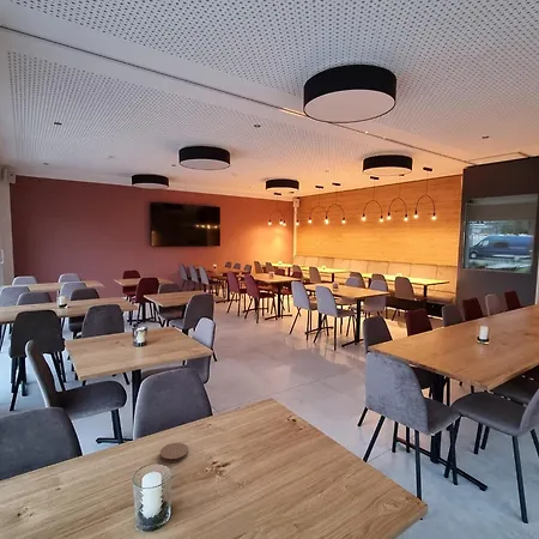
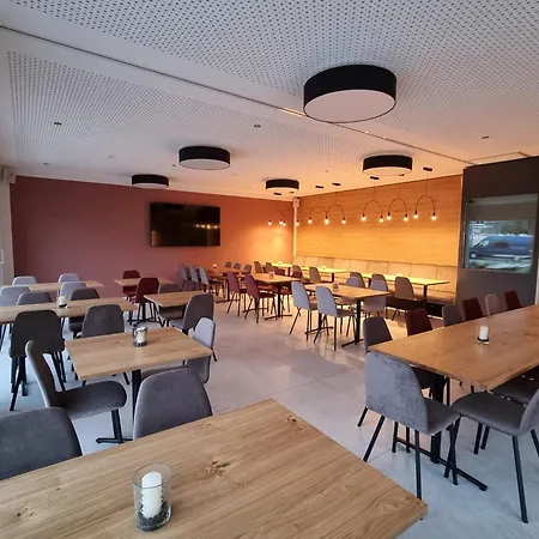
- coaster [159,442,189,464]
